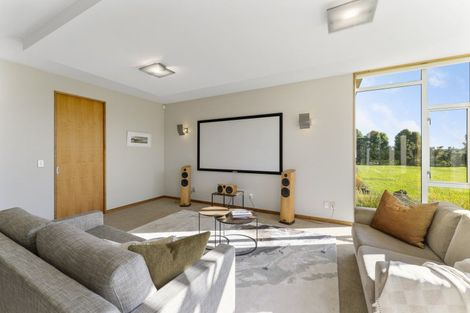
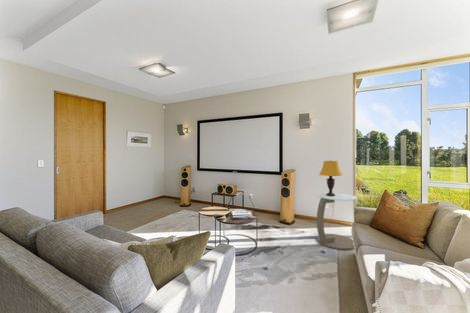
+ table lamp [318,160,344,196]
+ side table [316,192,358,251]
